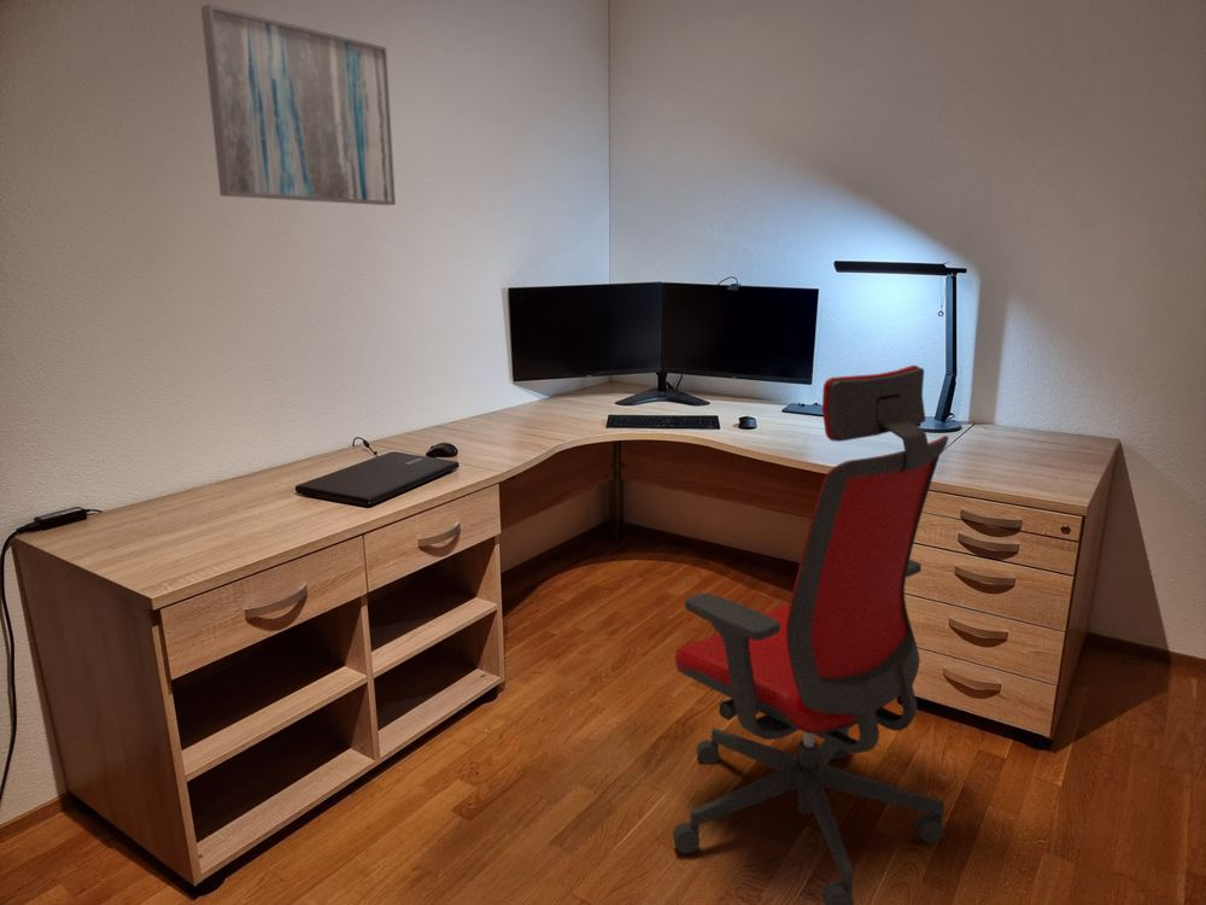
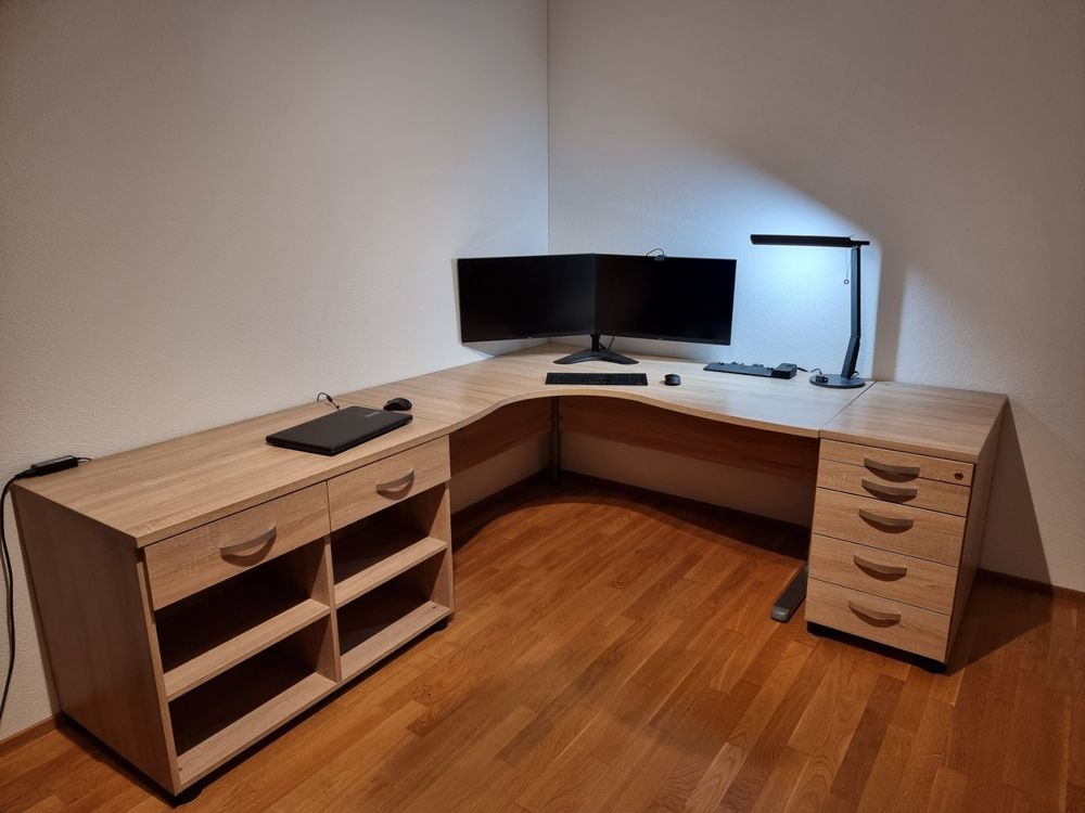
- office chair [672,364,950,905]
- wall art [200,2,397,206]
